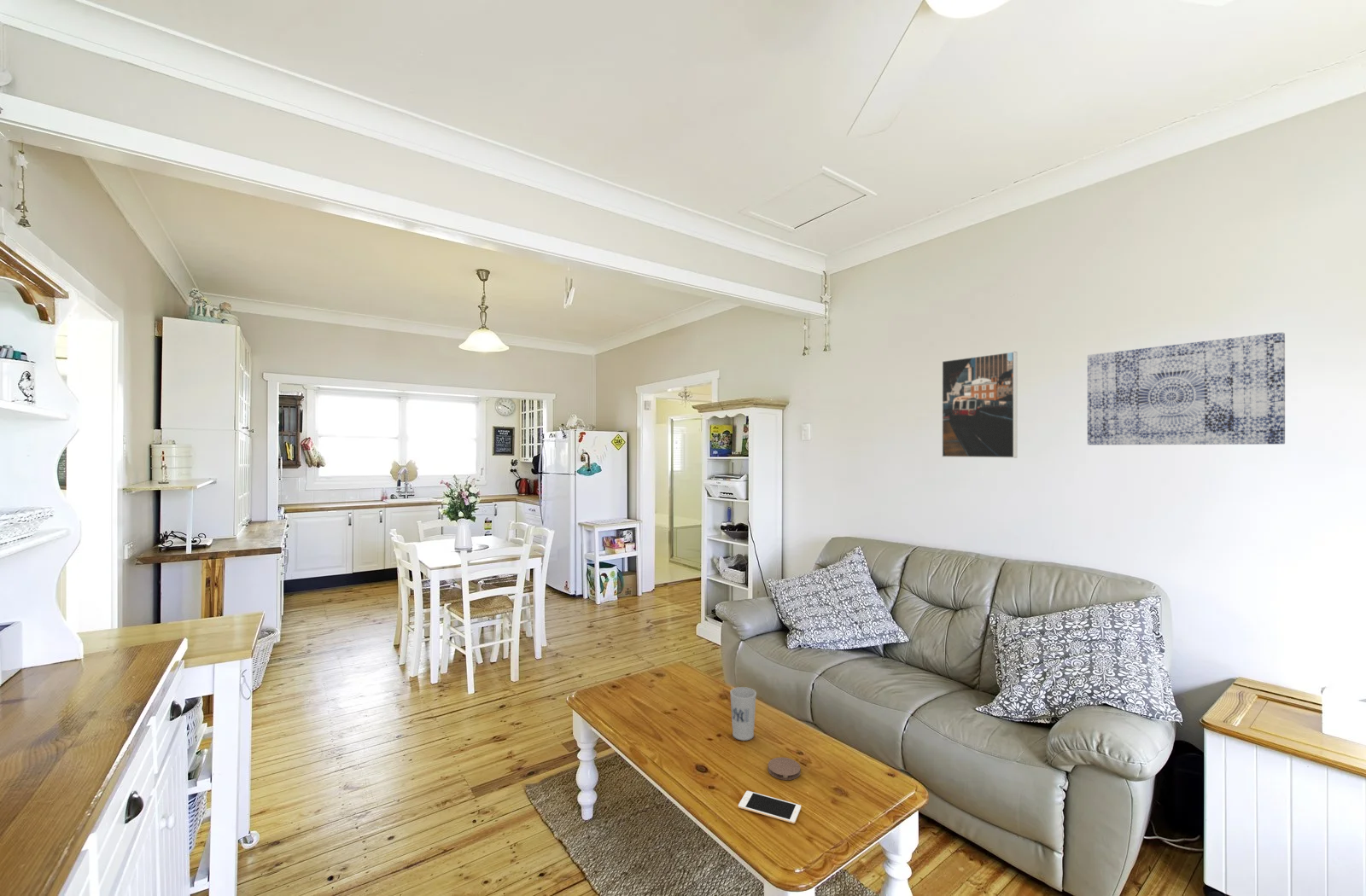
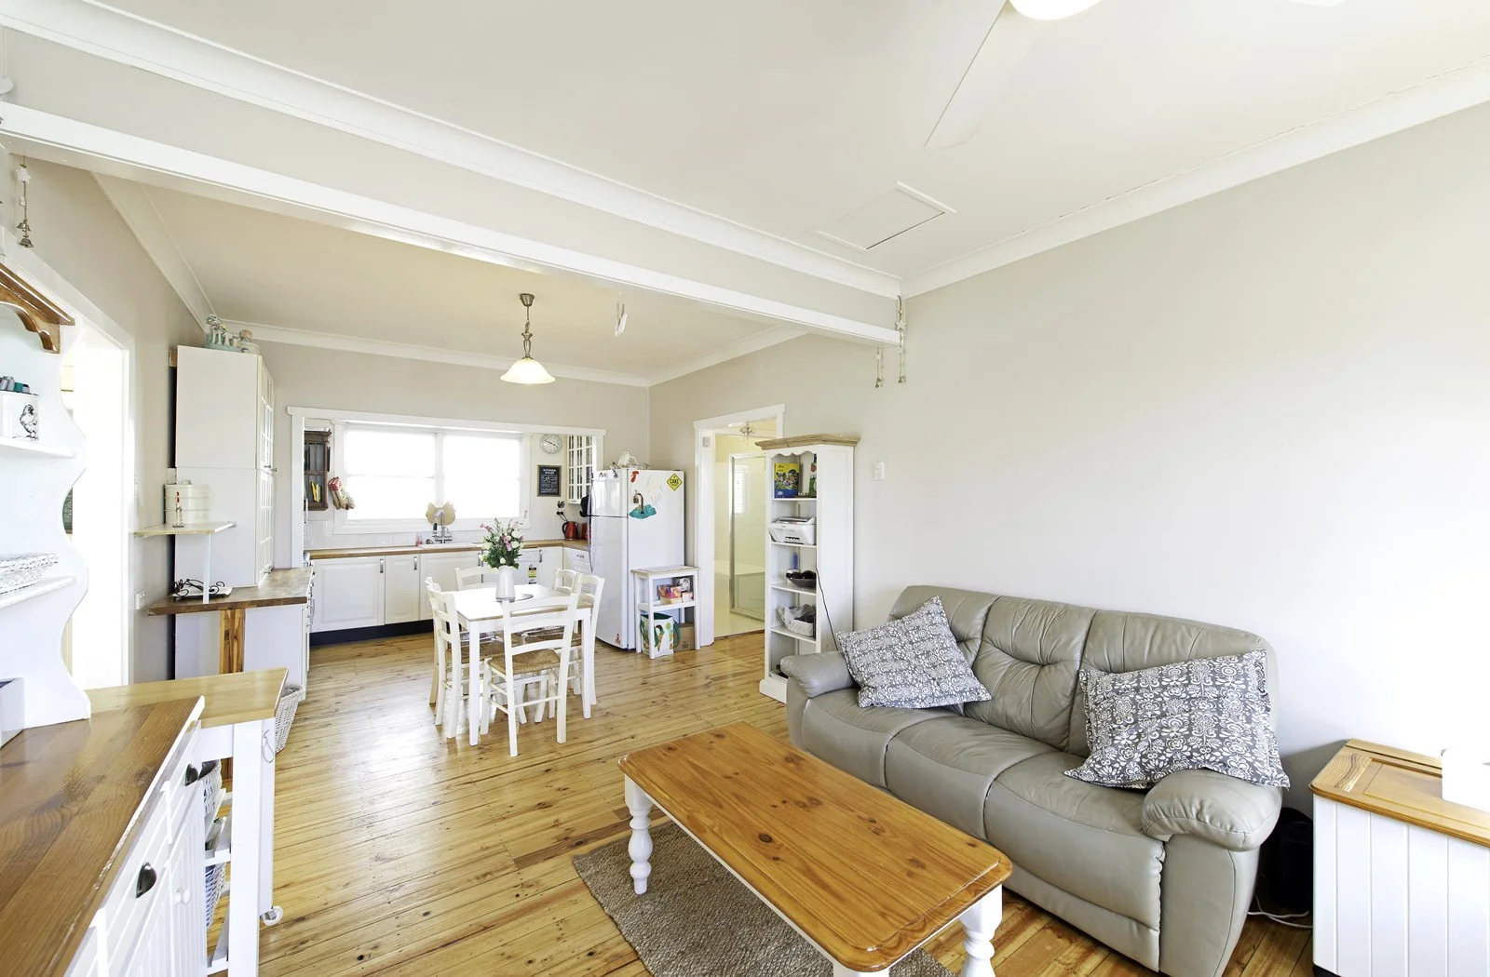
- cup [729,686,757,742]
- cell phone [738,790,802,824]
- wall art [1087,331,1286,445]
- coaster [768,757,802,781]
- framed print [941,351,1018,459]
